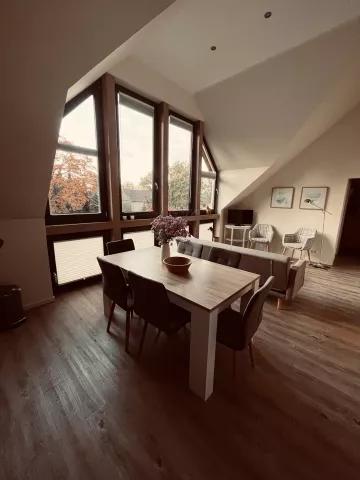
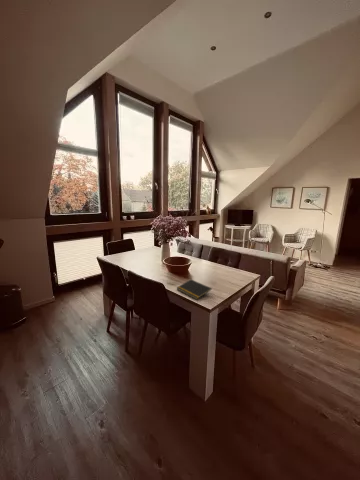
+ notepad [175,279,213,301]
